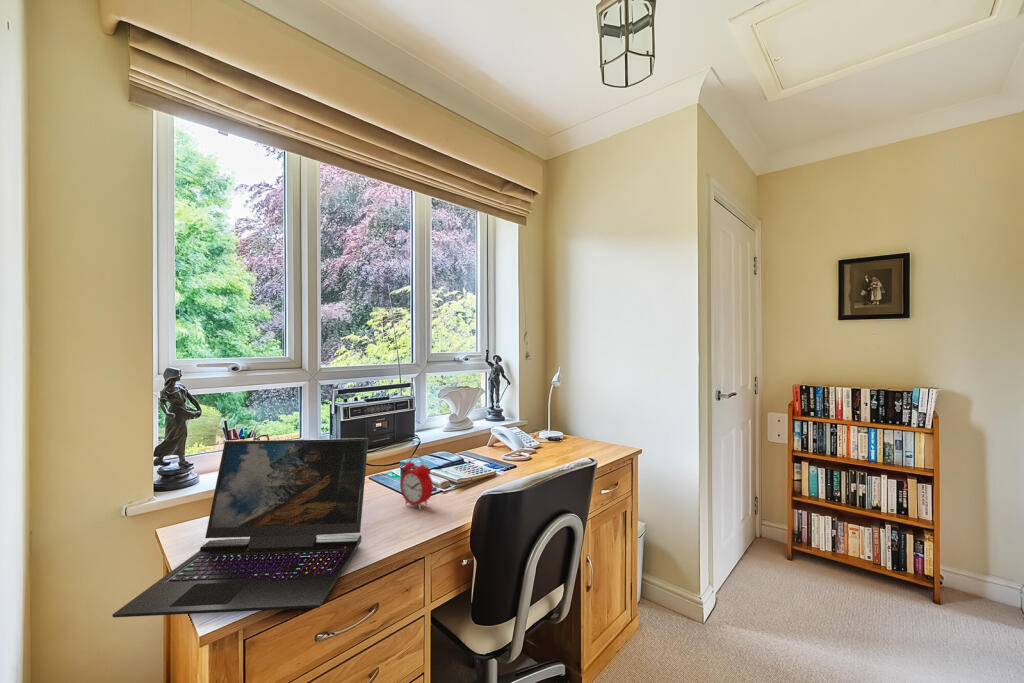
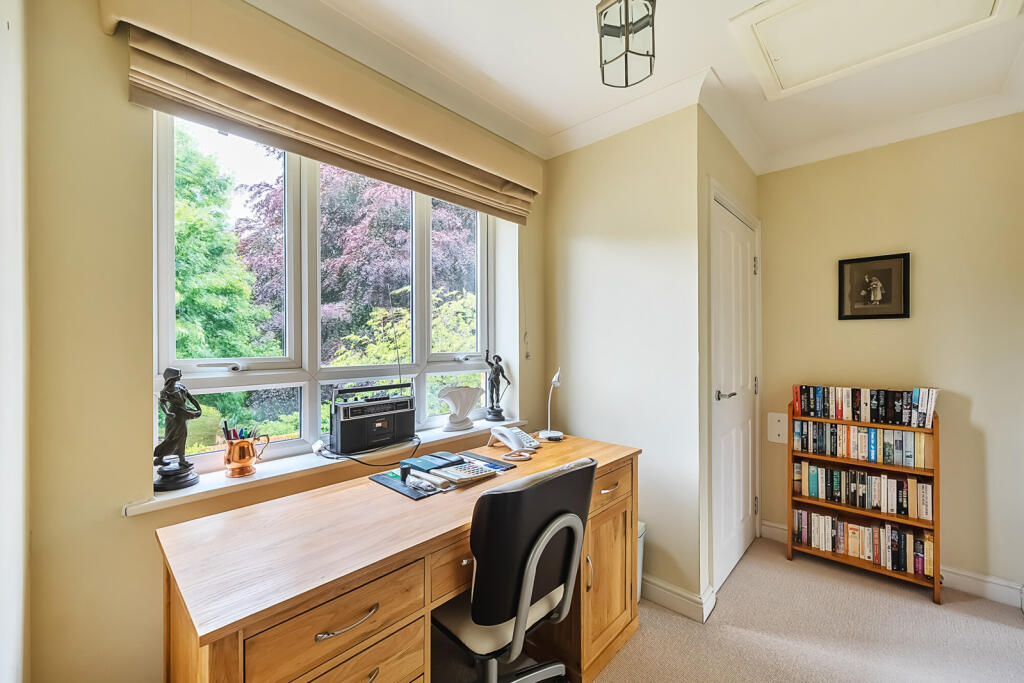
- laptop [111,437,369,618]
- alarm clock [399,454,434,510]
